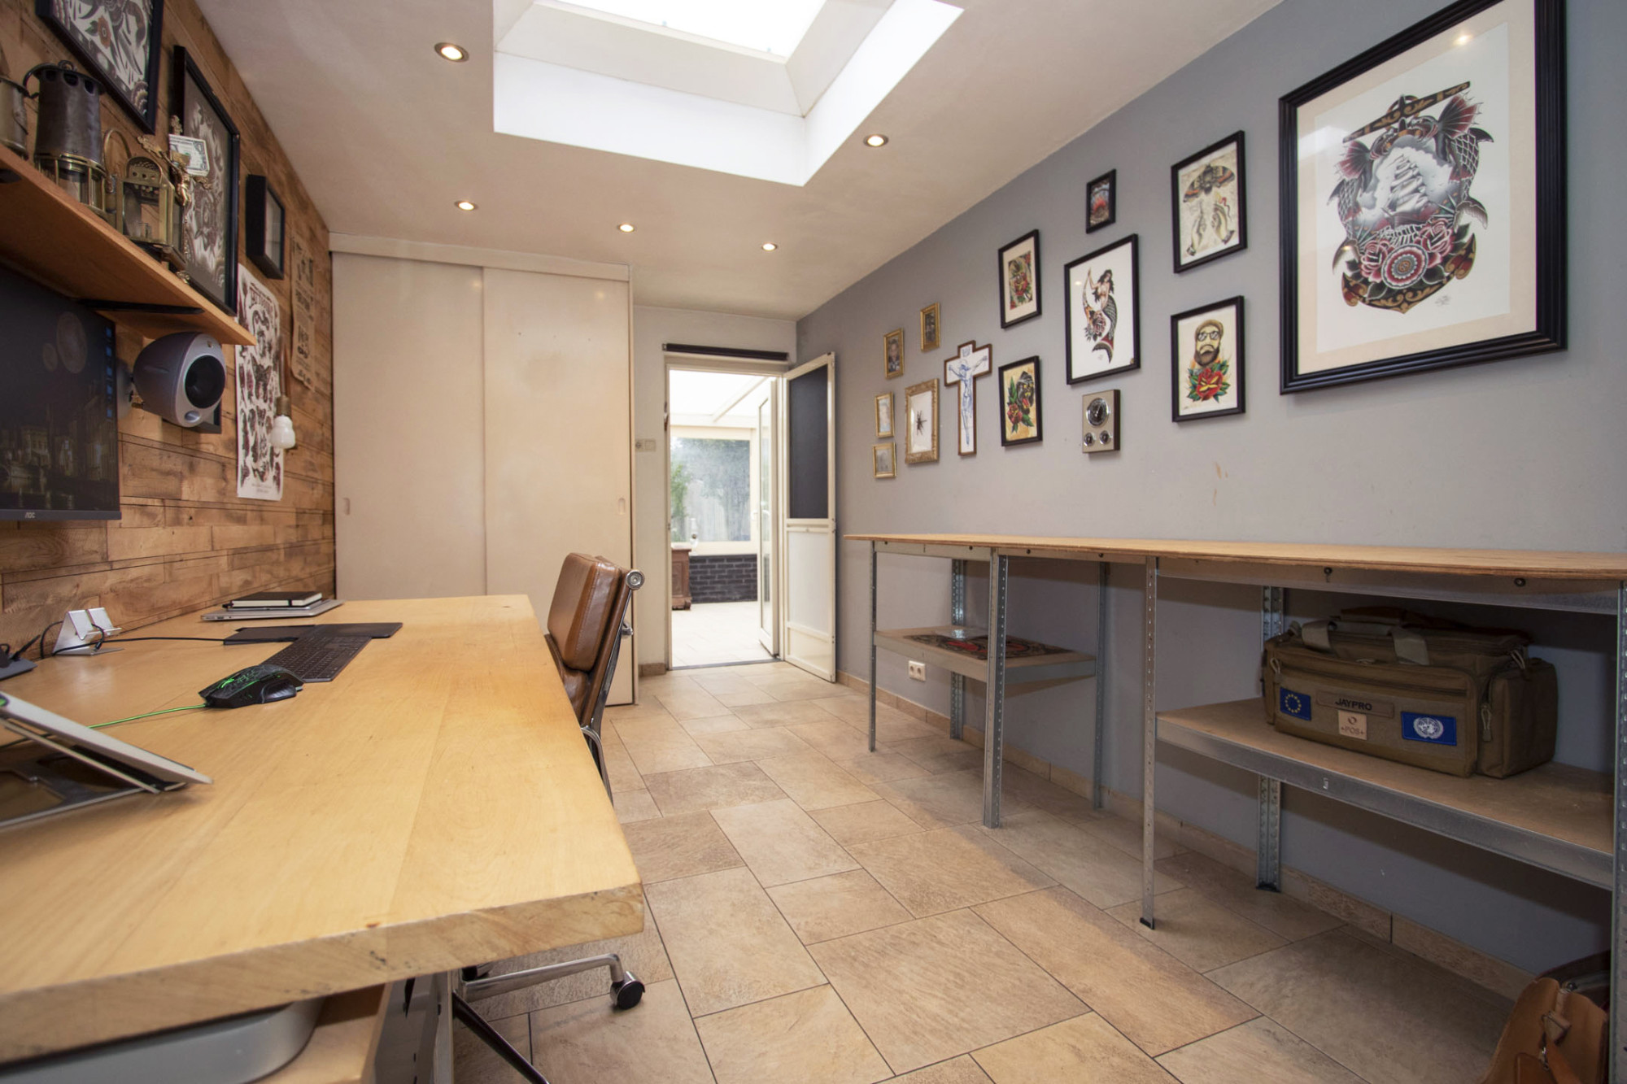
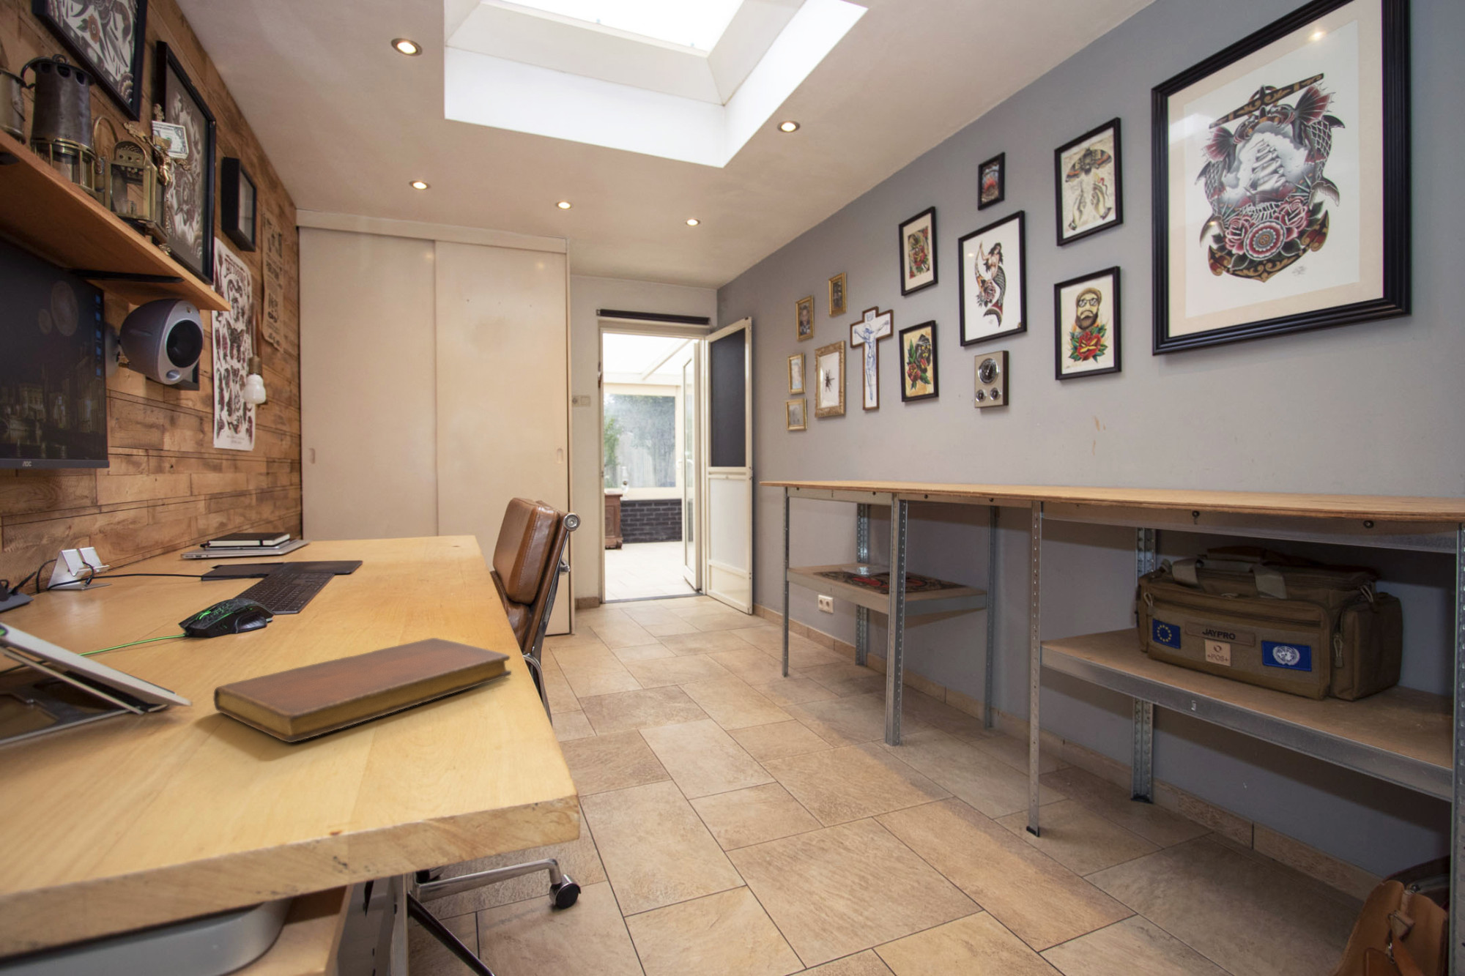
+ notebook [212,637,512,743]
